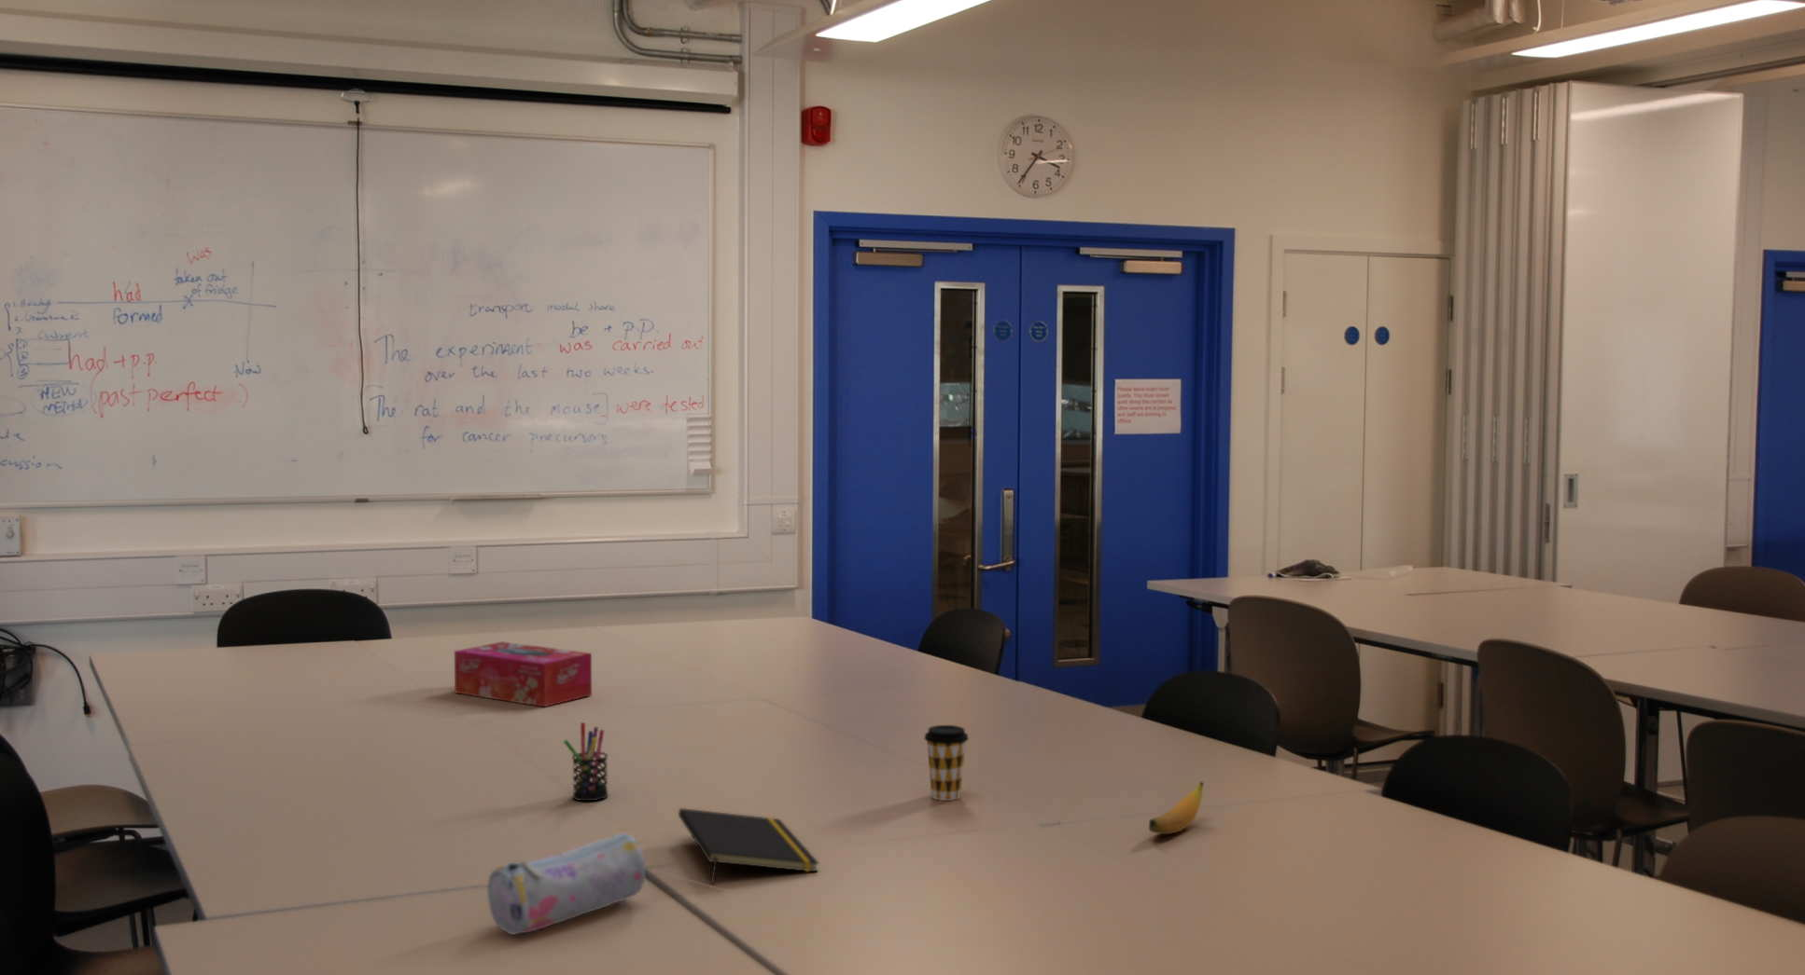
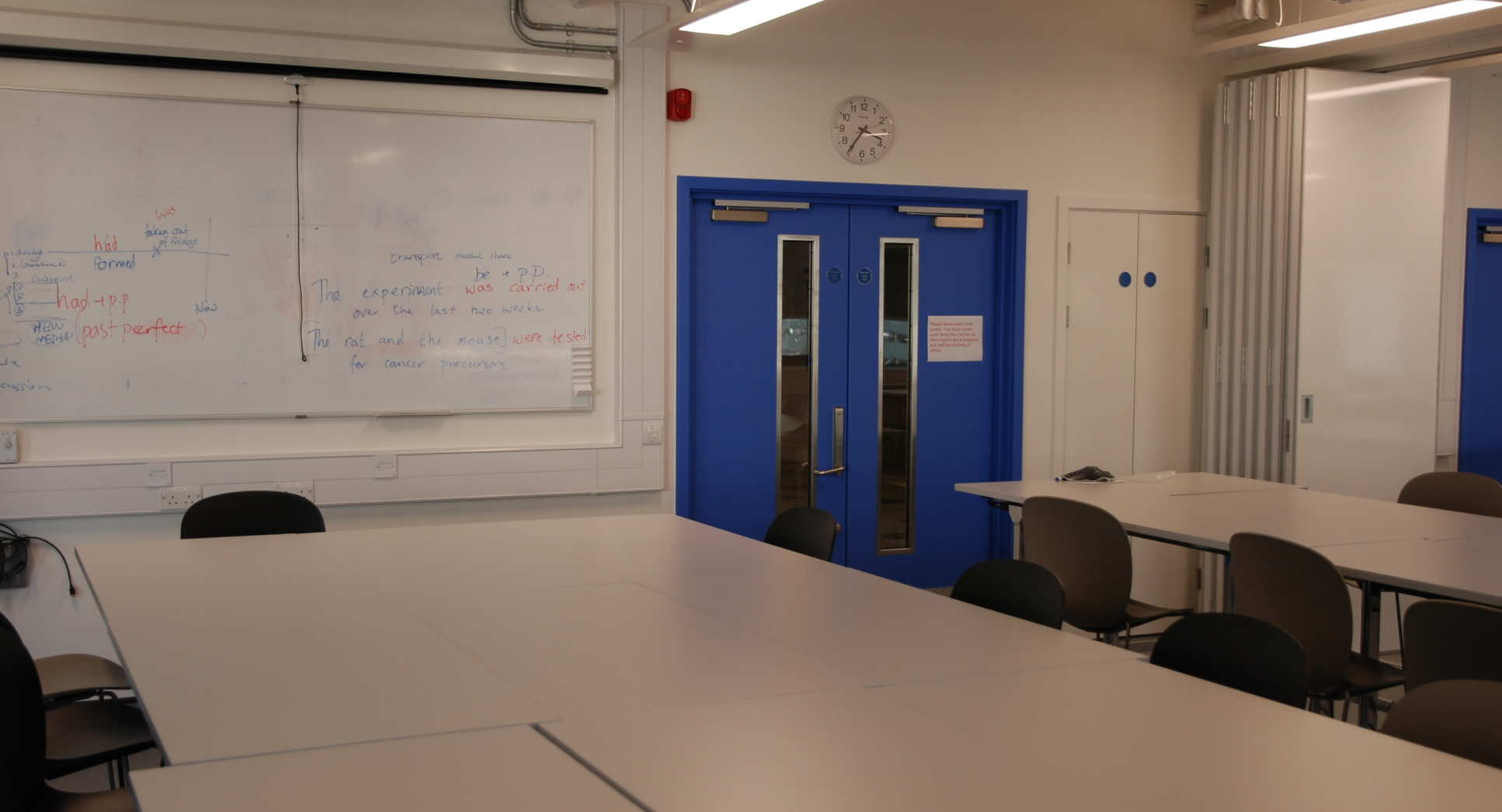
- pencil case [487,832,647,935]
- tissue box [453,640,592,707]
- notepad [678,807,821,886]
- pen holder [562,722,608,802]
- coffee cup [923,724,970,802]
- banana [1148,782,1205,836]
